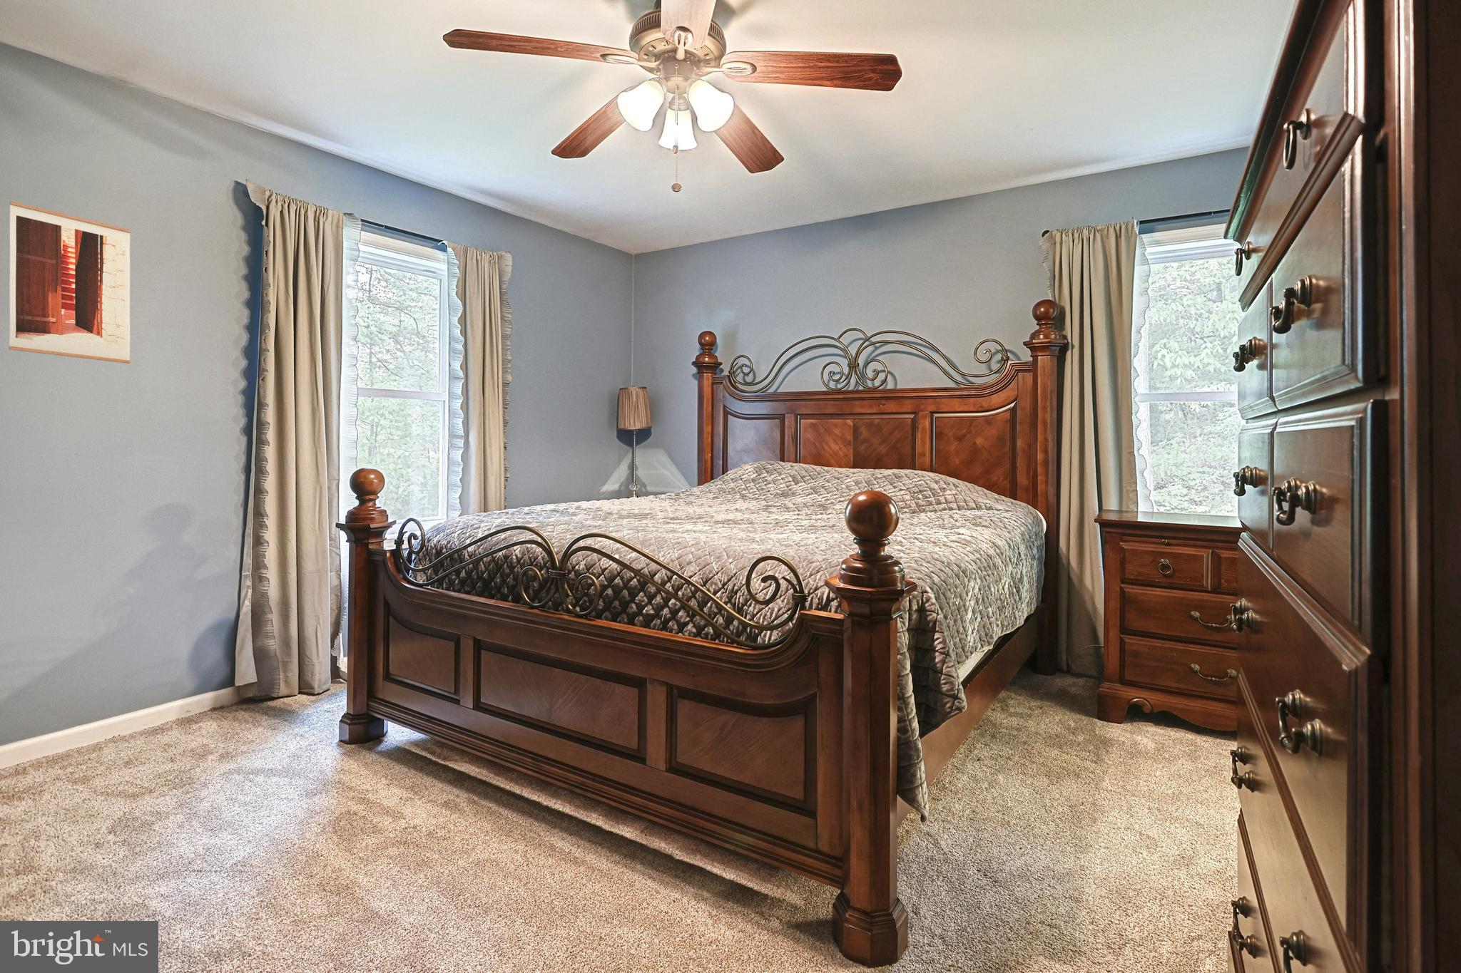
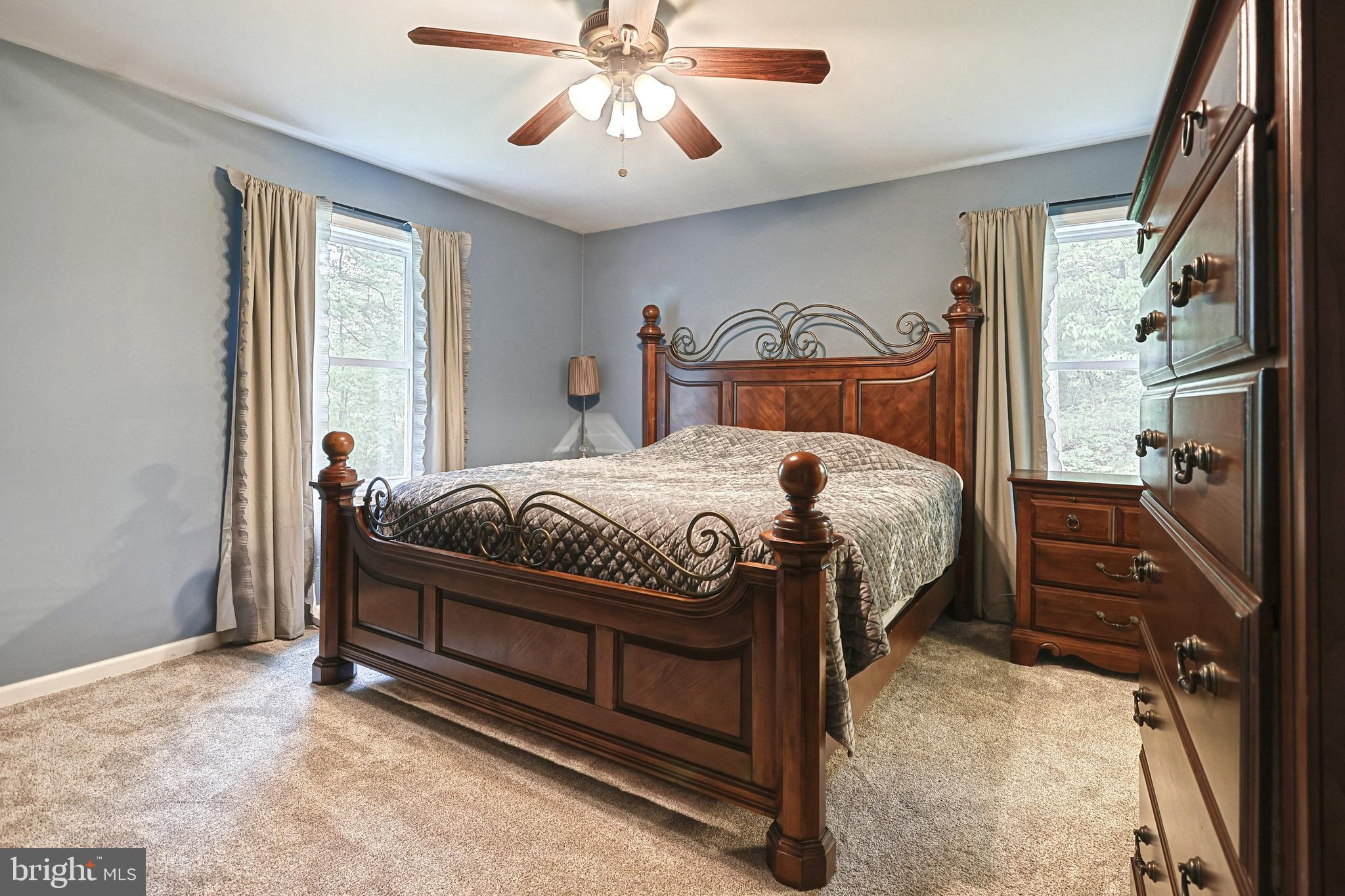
- wall art [9,200,131,364]
